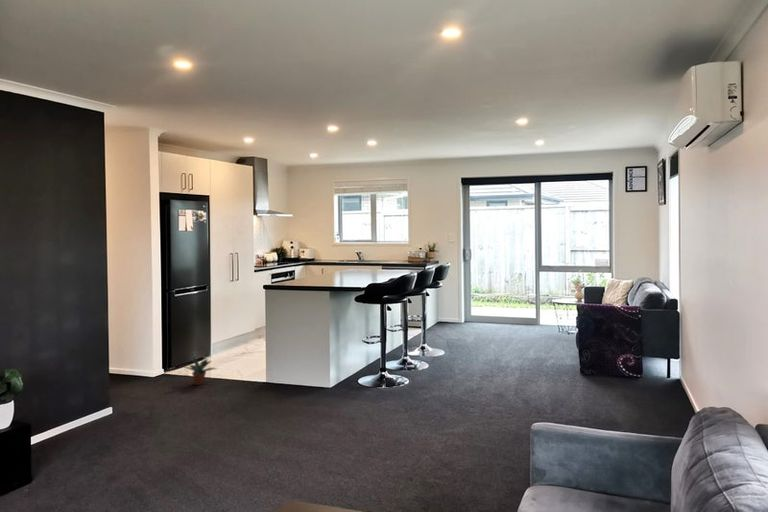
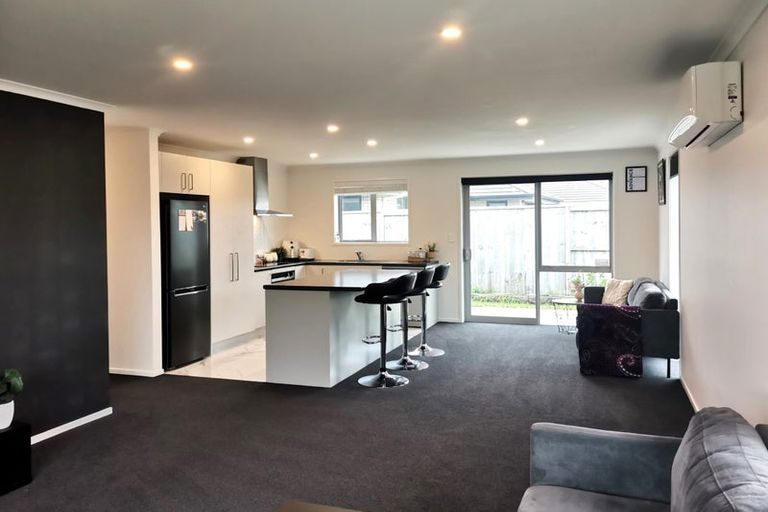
- potted plant [182,356,218,386]
